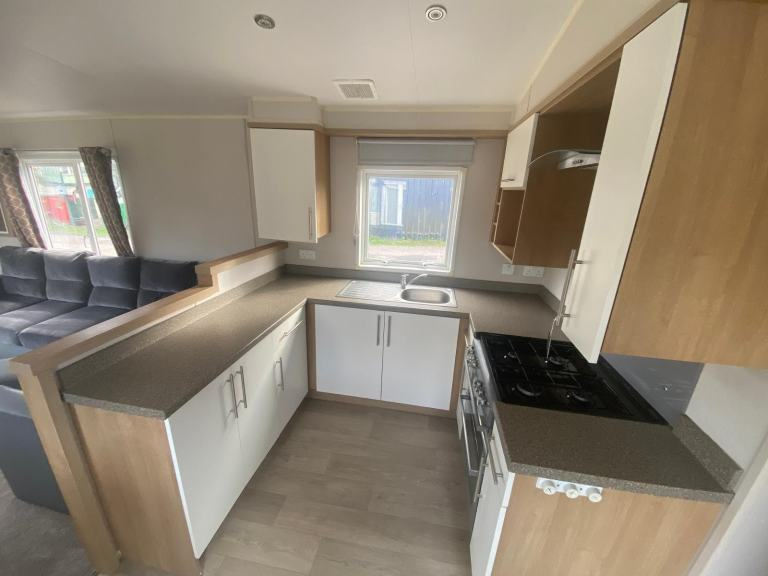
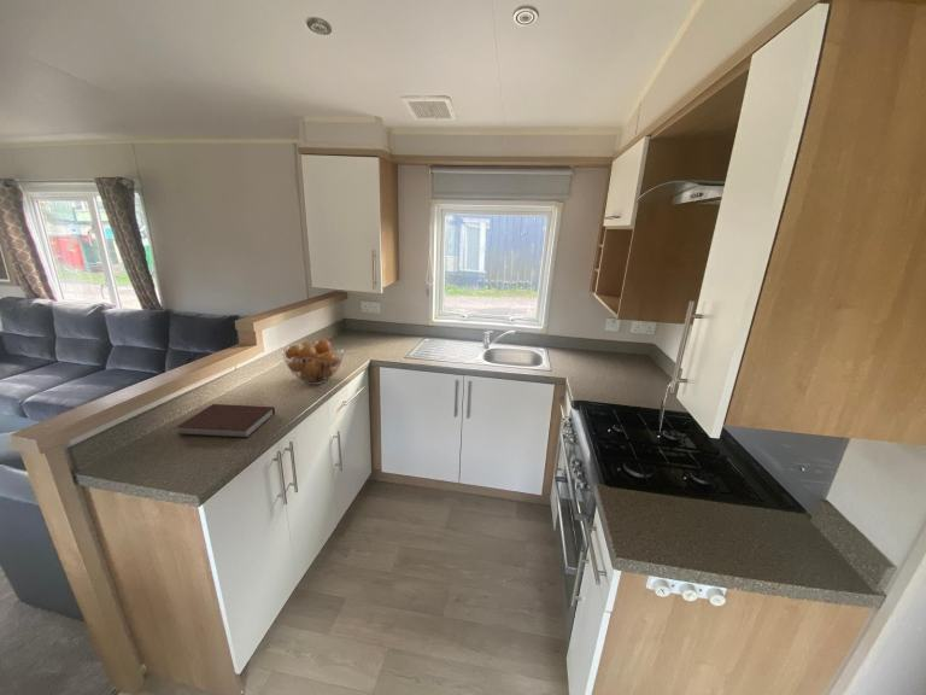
+ notebook [176,403,276,439]
+ fruit basket [281,338,345,386]
